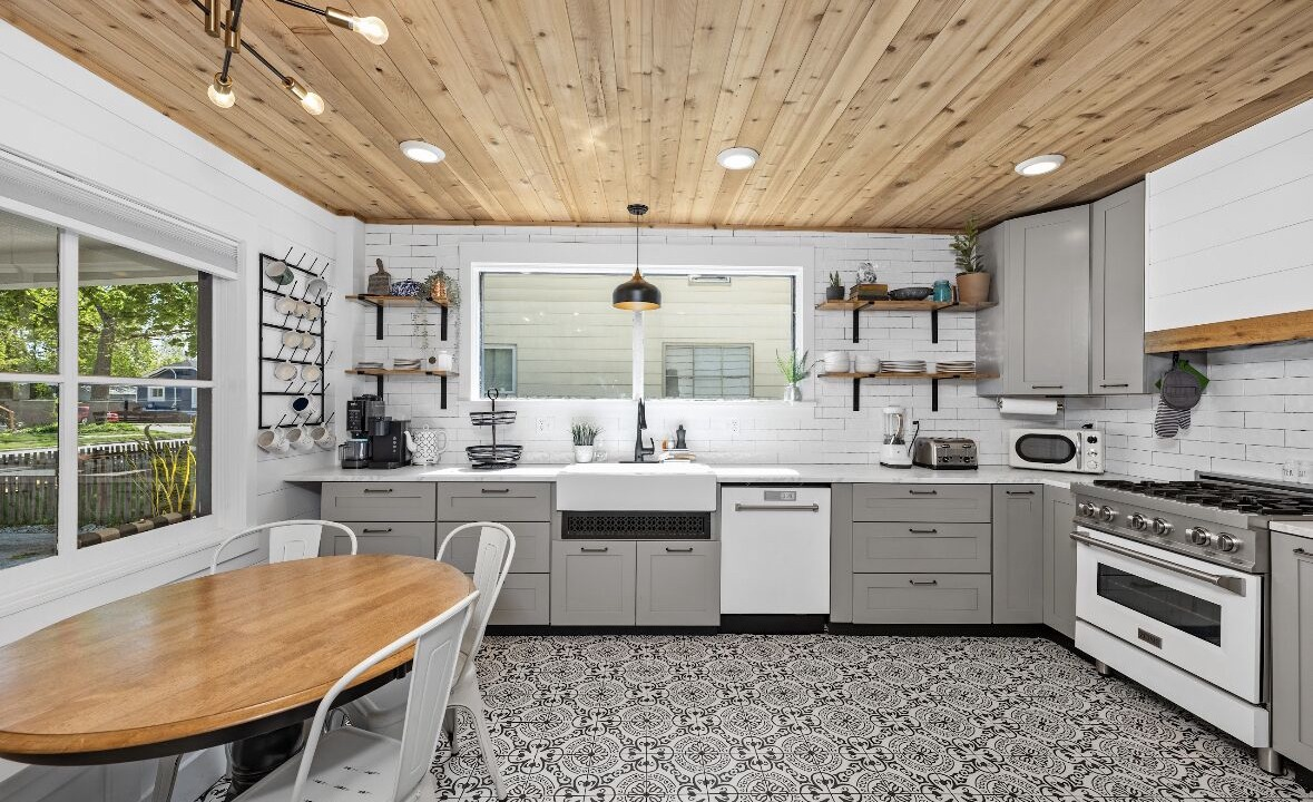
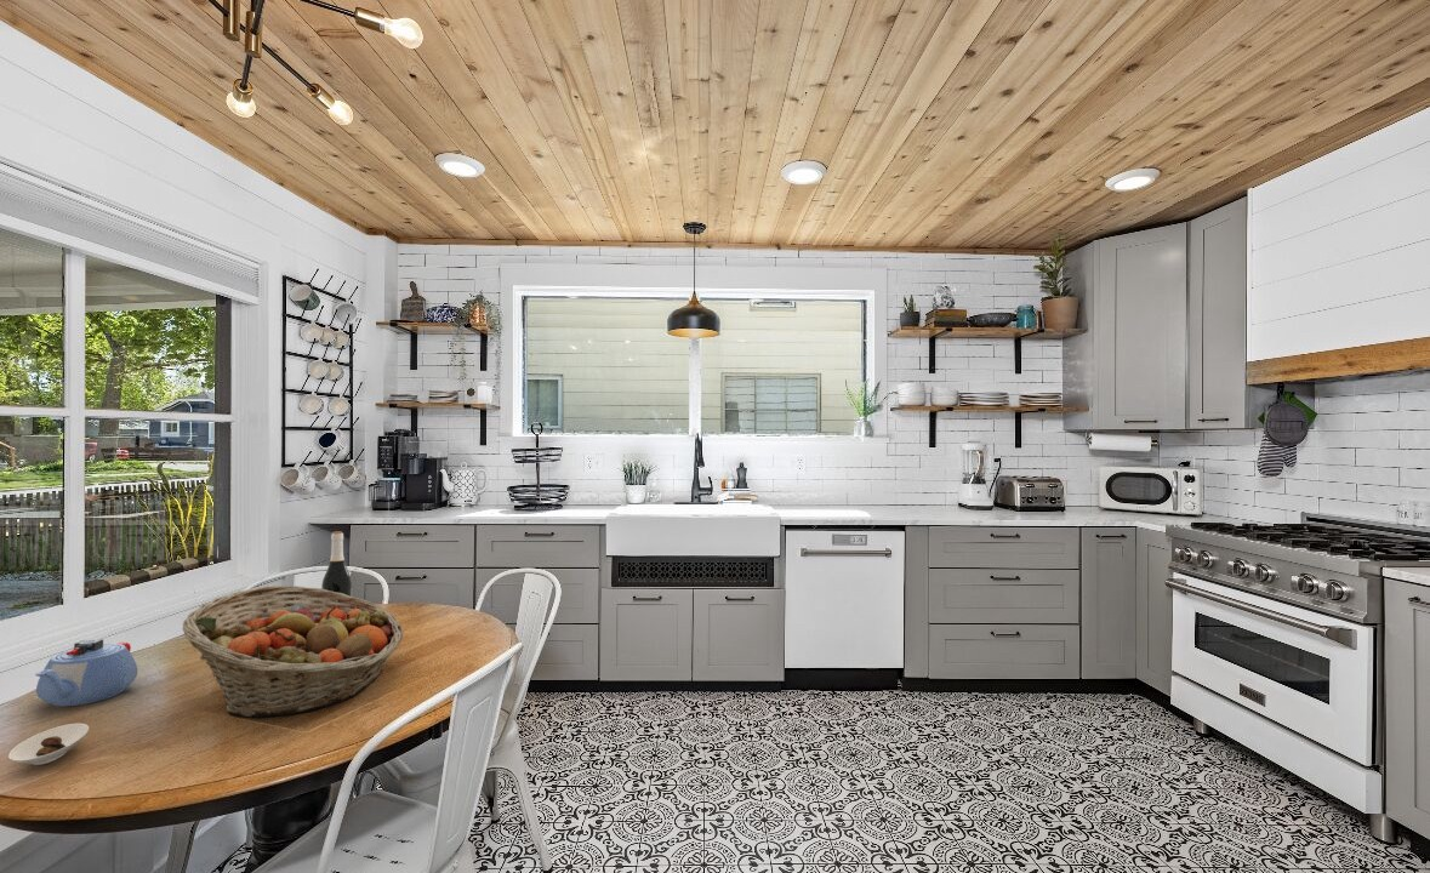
+ saucer [7,723,90,766]
+ fruit basket [182,584,404,719]
+ wine bottle [320,530,353,597]
+ teapot [34,638,138,707]
